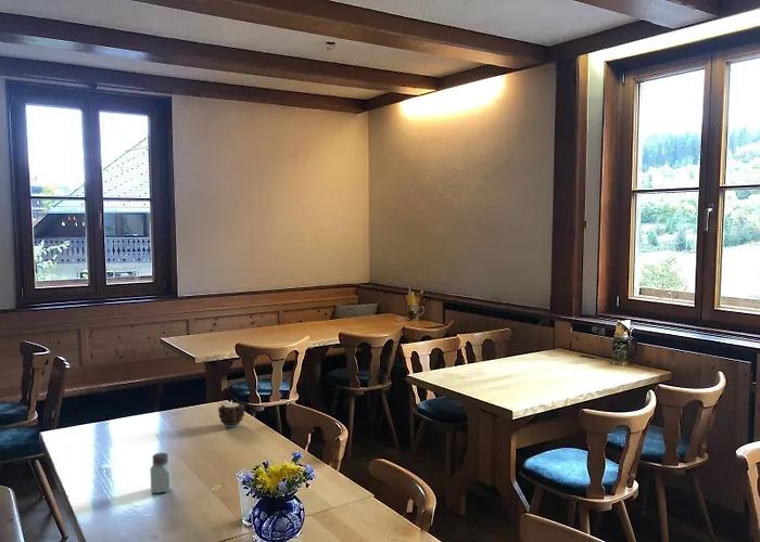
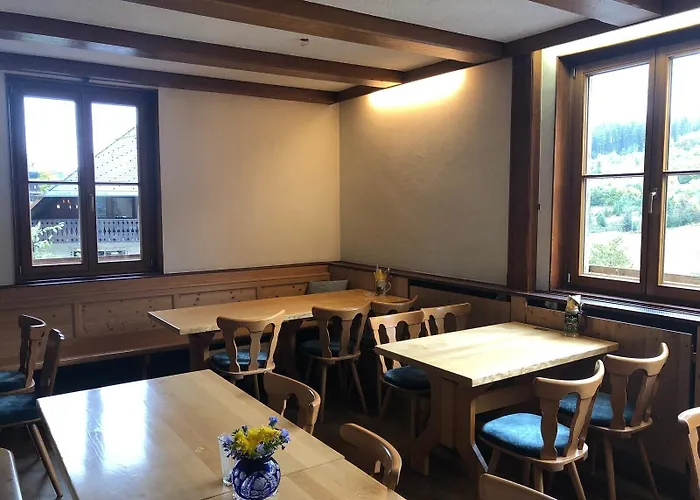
- candle [217,399,246,428]
- saltshaker [149,452,173,494]
